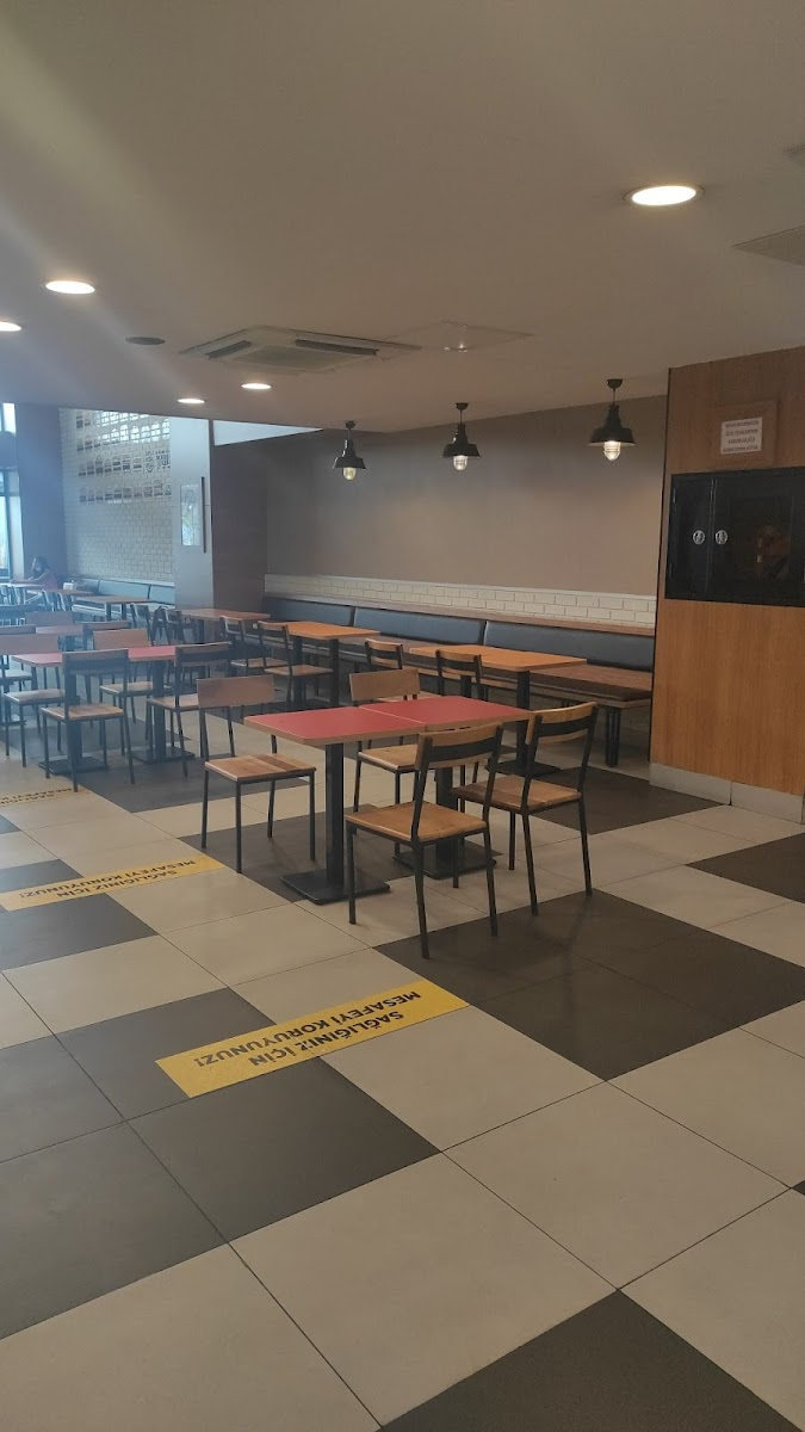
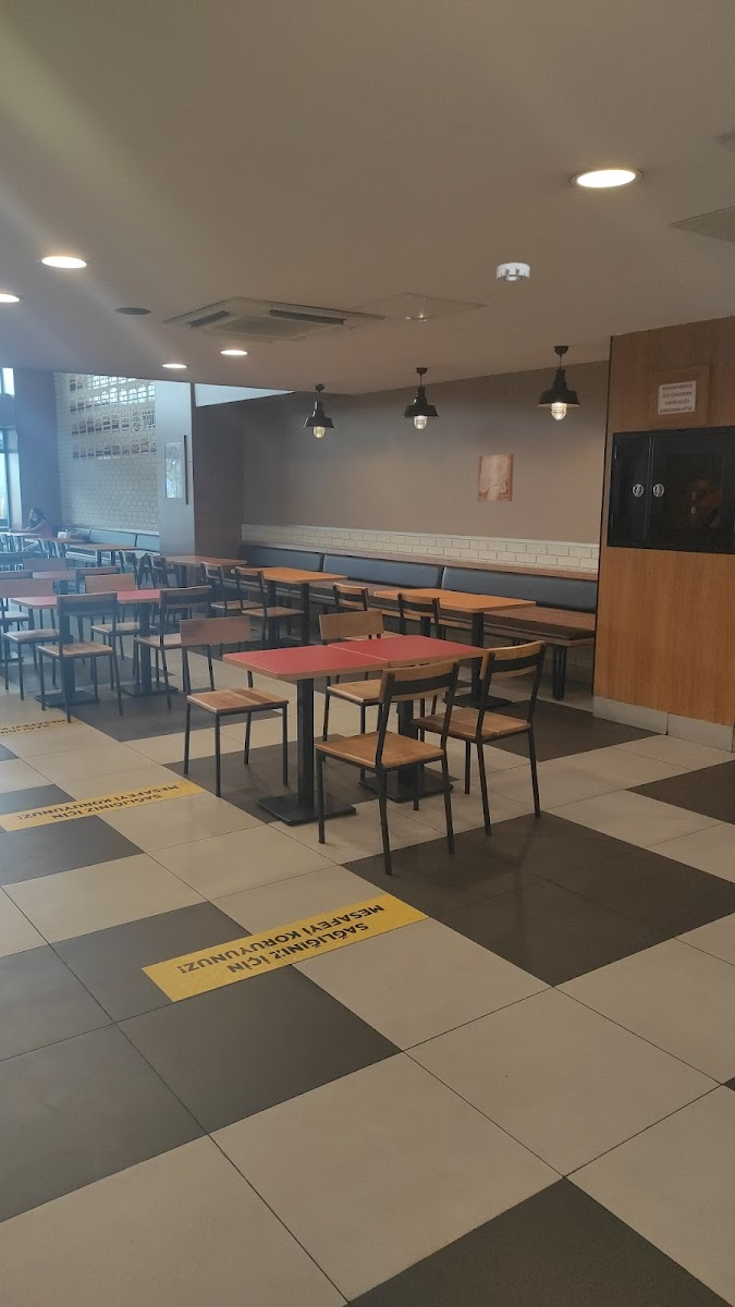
+ wall art [477,453,515,502]
+ smoke detector [495,261,530,283]
